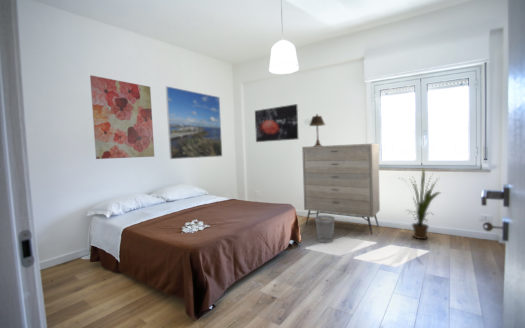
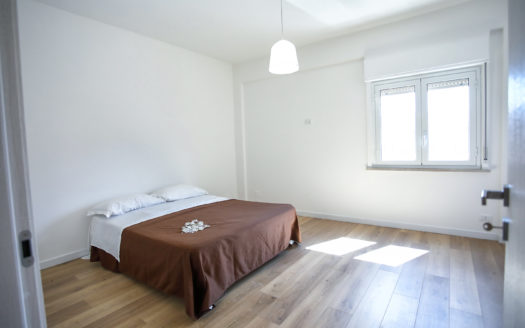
- wall art [89,74,155,160]
- dresser [301,143,381,235]
- house plant [399,167,442,240]
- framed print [165,85,223,160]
- wall art [254,103,299,143]
- table lamp [308,113,327,146]
- wastebasket [314,214,336,244]
